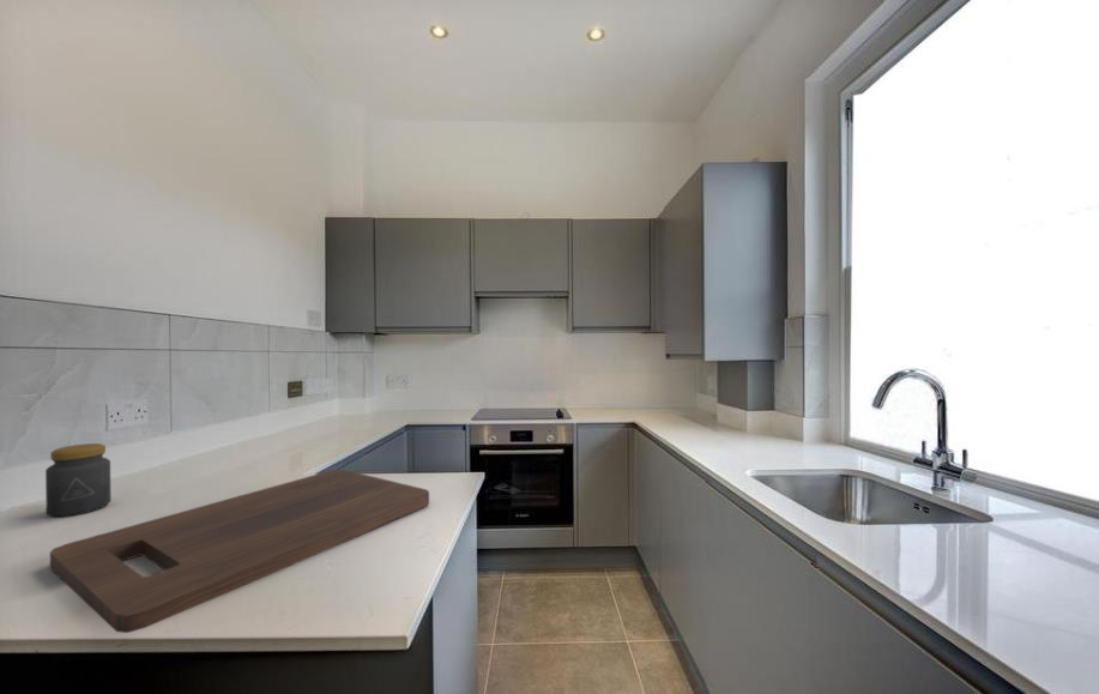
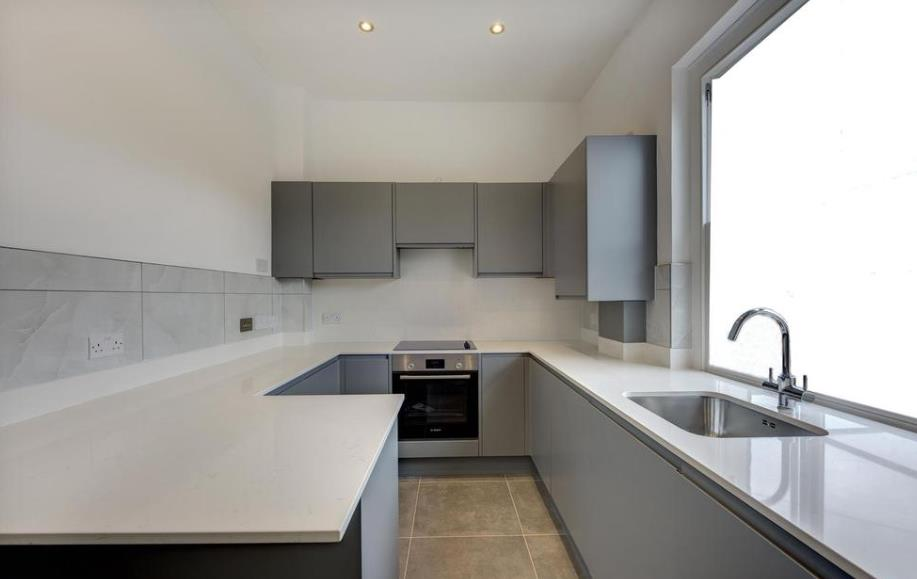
- jar [44,442,113,518]
- cutting board [49,469,430,634]
